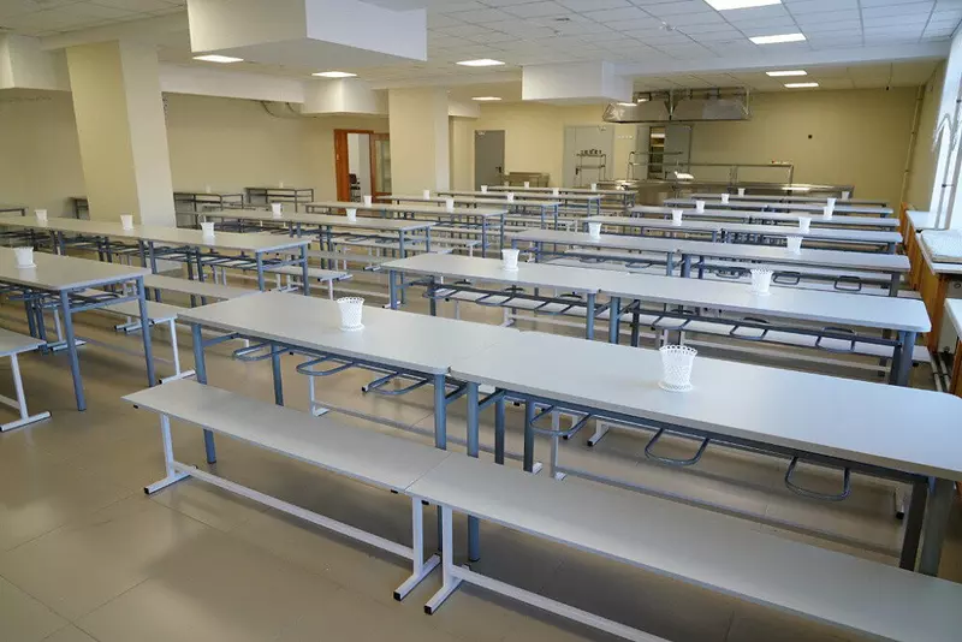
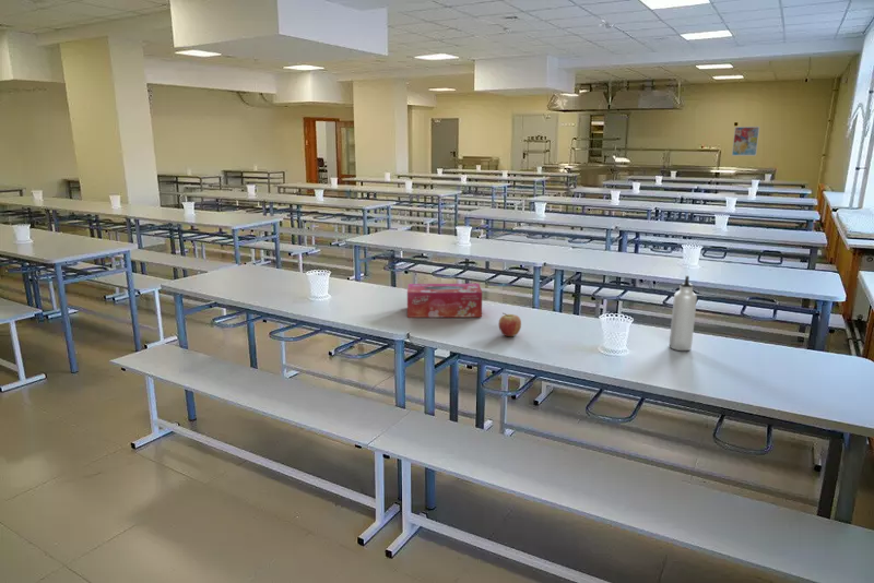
+ water bottle [669,274,698,352]
+ wall art [731,126,760,157]
+ fruit [498,312,522,337]
+ tissue box [406,283,483,319]
